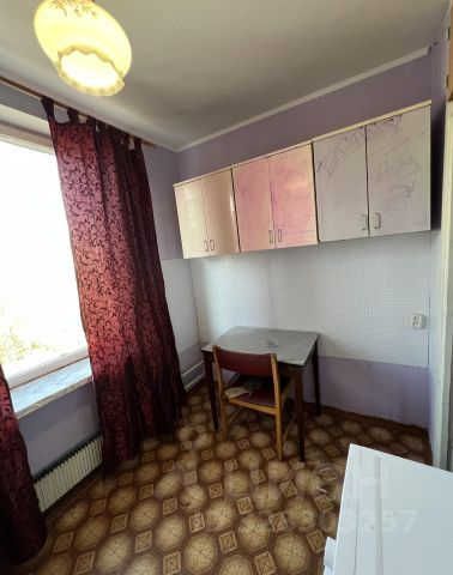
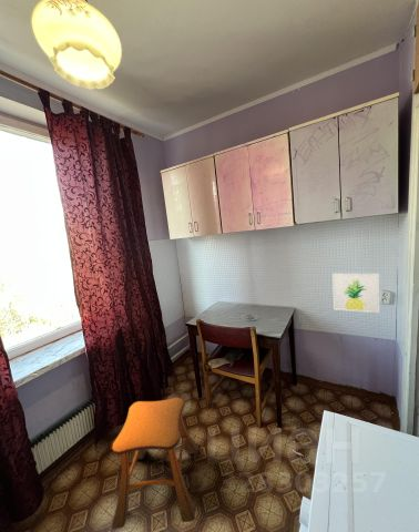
+ wall art [331,272,380,314]
+ stool [111,397,200,530]
